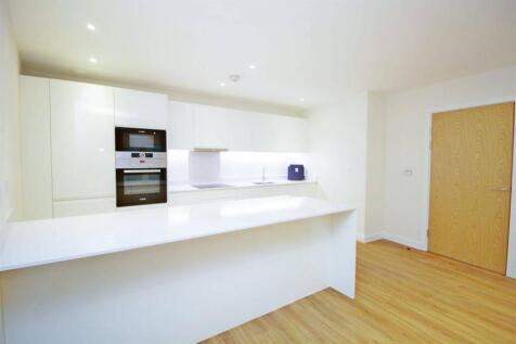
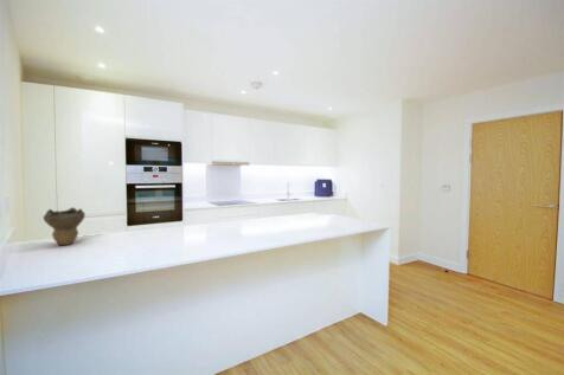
+ decorative bowl [43,207,86,246]
